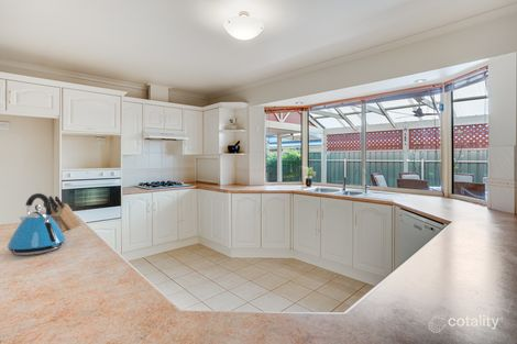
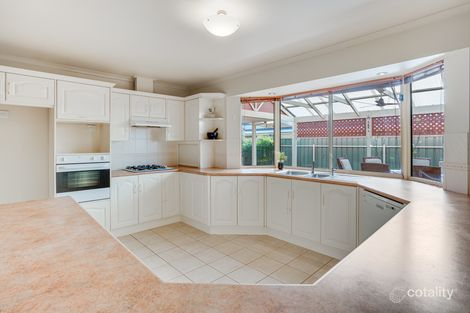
- kettle [7,192,66,256]
- knife block [43,195,82,232]
